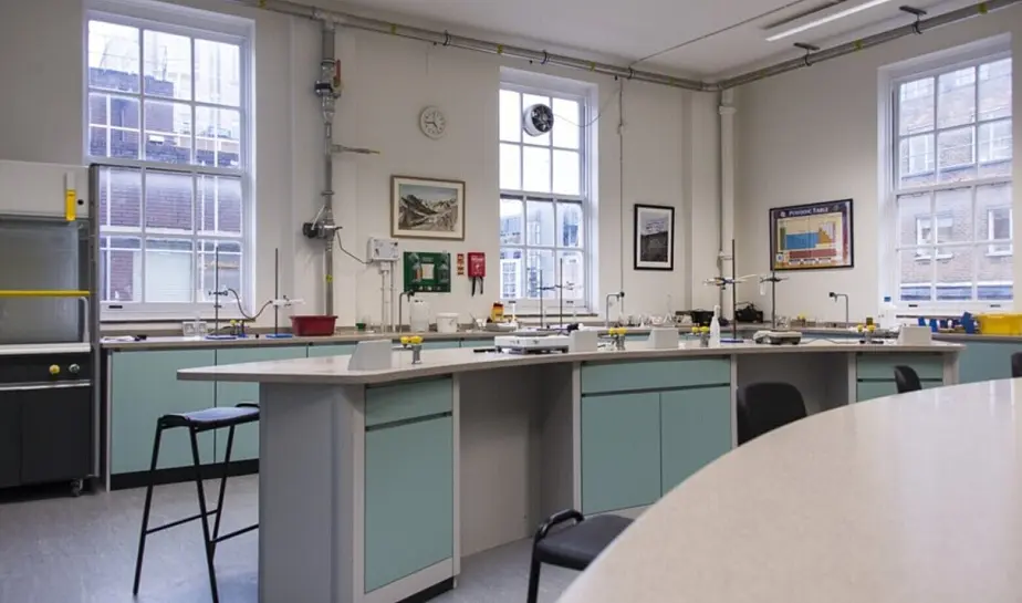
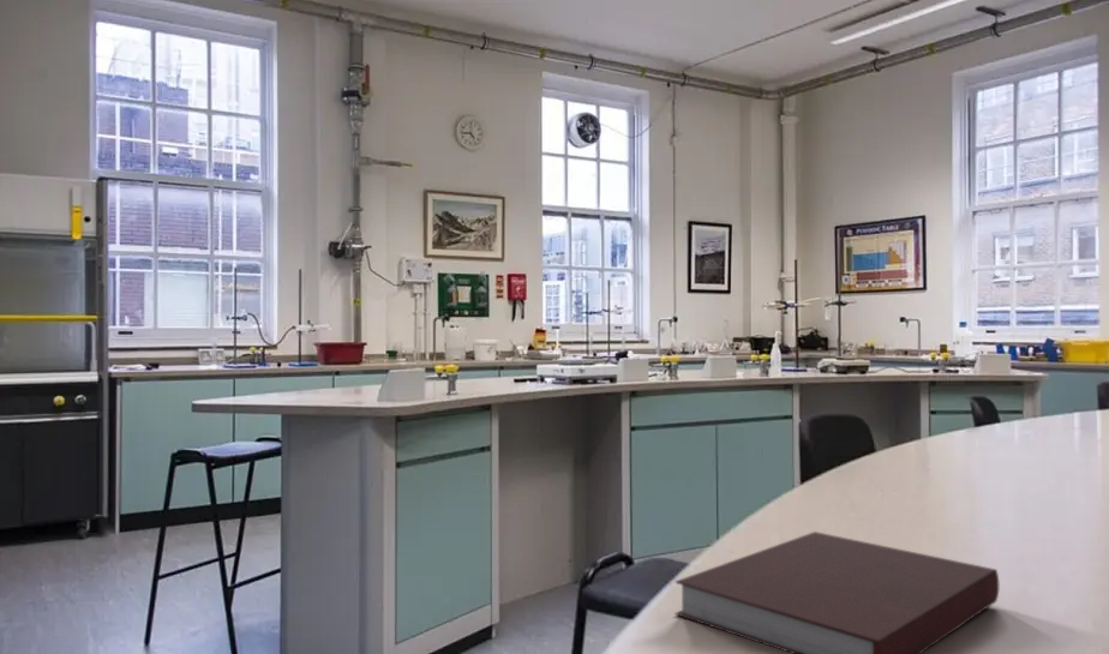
+ notebook [675,530,1001,654]
